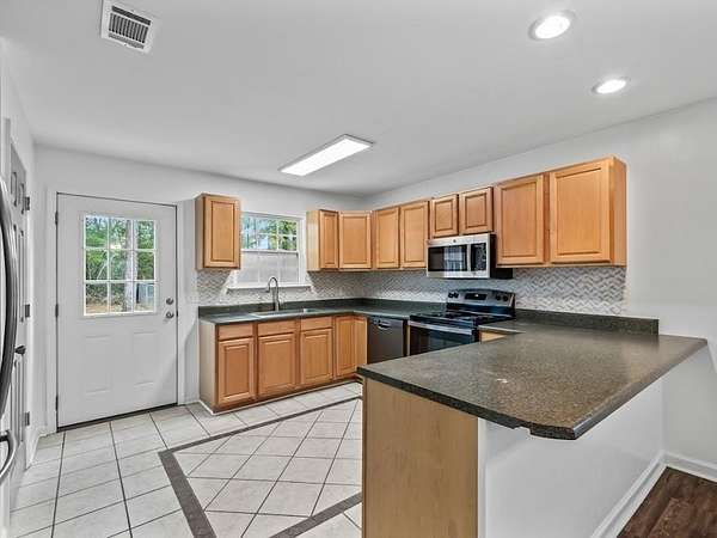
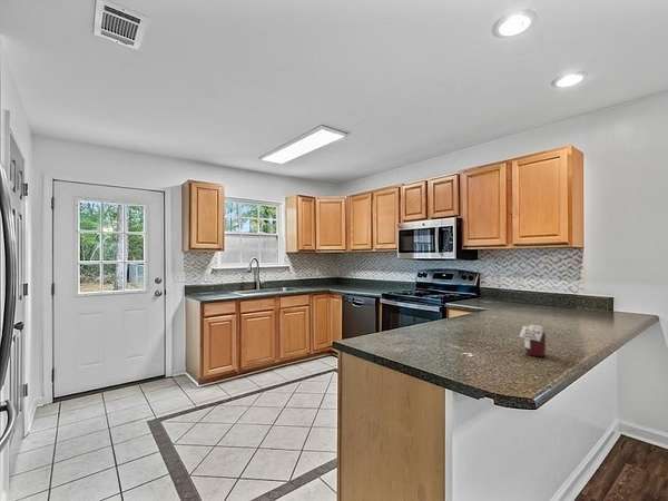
+ jar [518,324,547,357]
